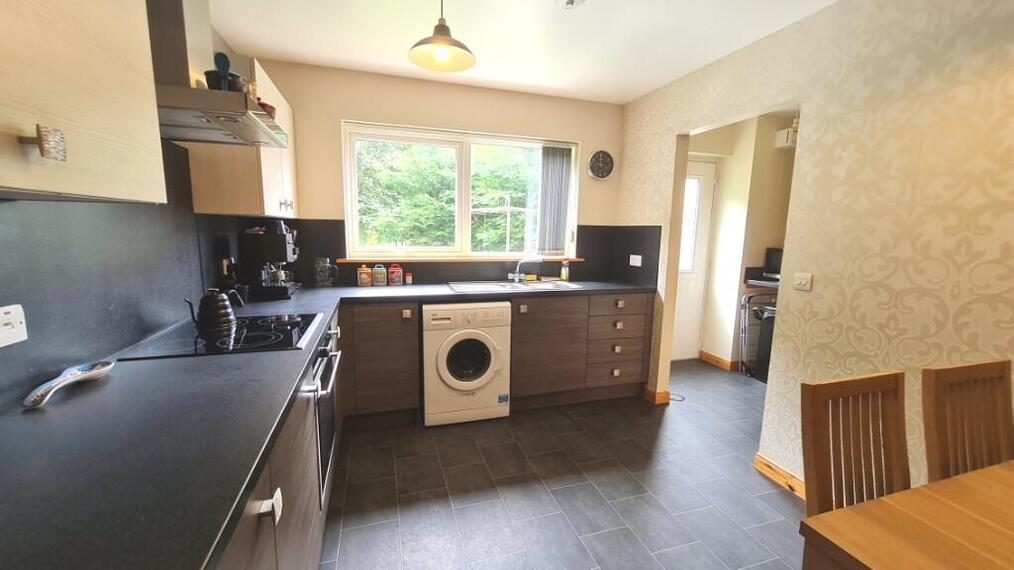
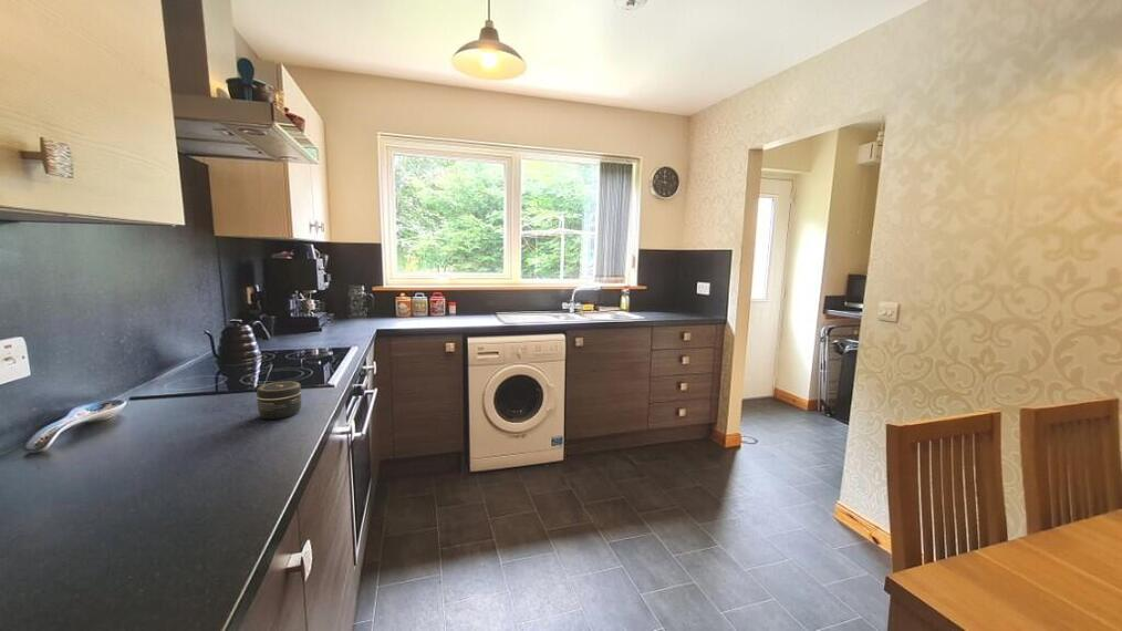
+ jar [256,381,302,421]
